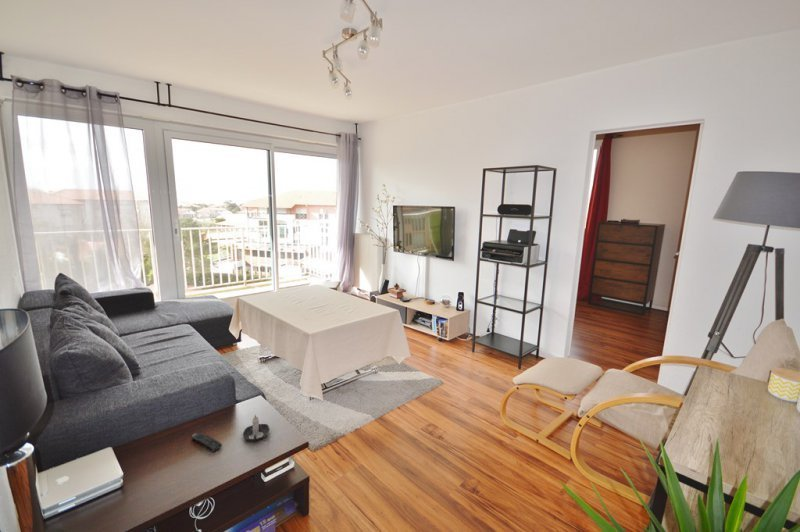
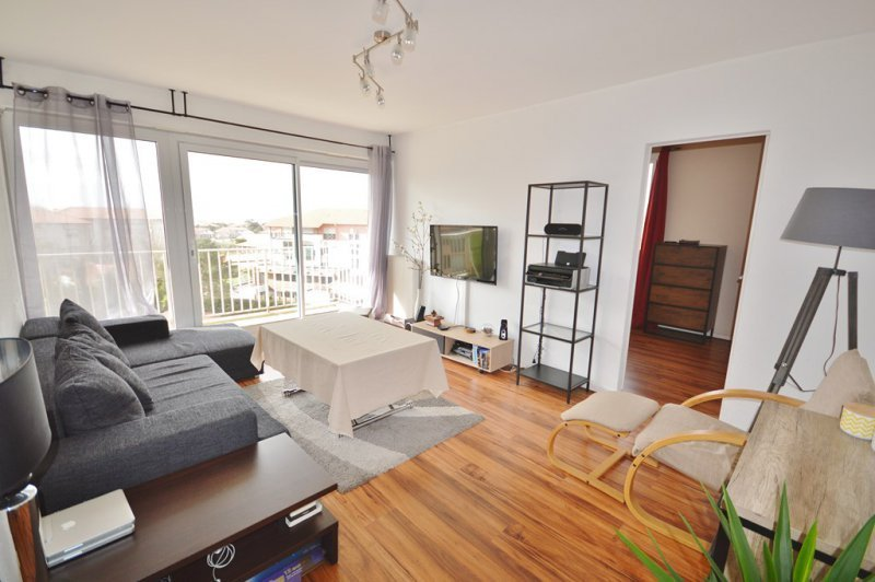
- candle [242,414,270,442]
- remote control [190,432,223,453]
